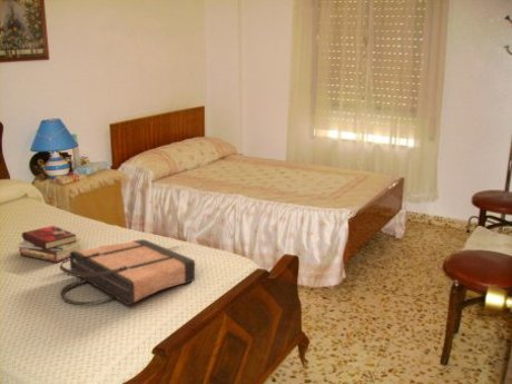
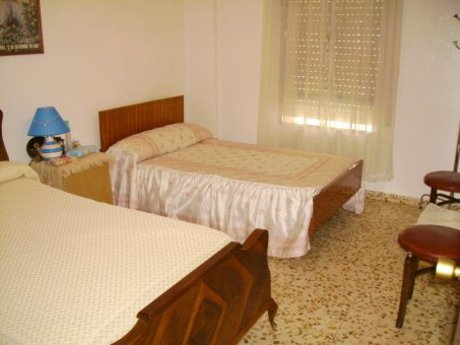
- shopping bag [59,238,196,306]
- book [17,225,82,264]
